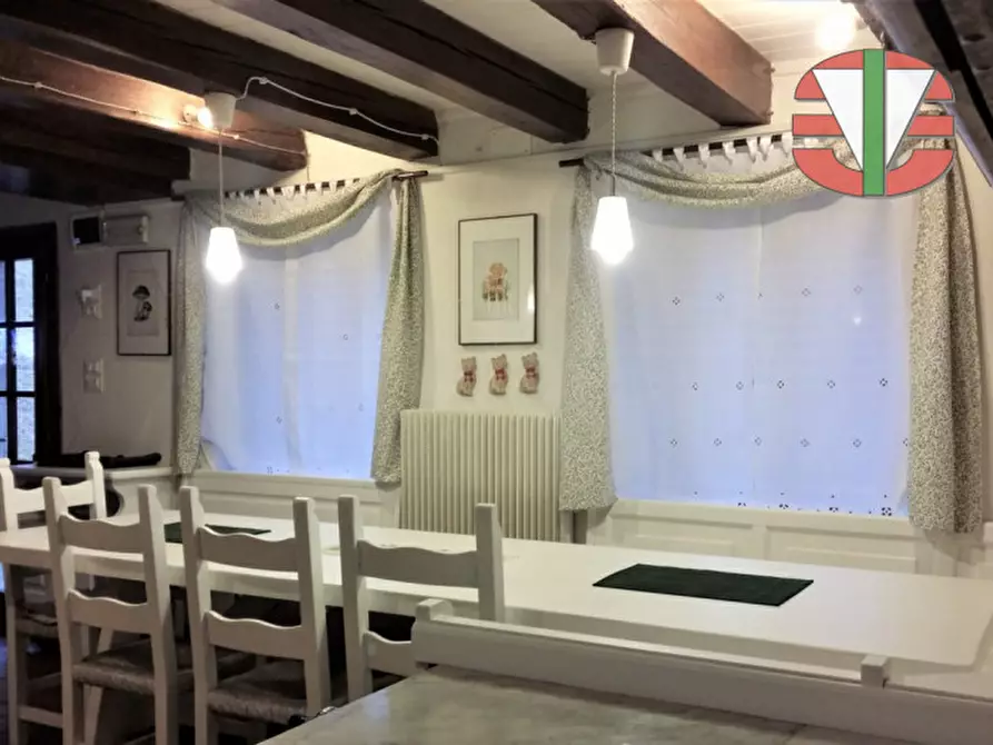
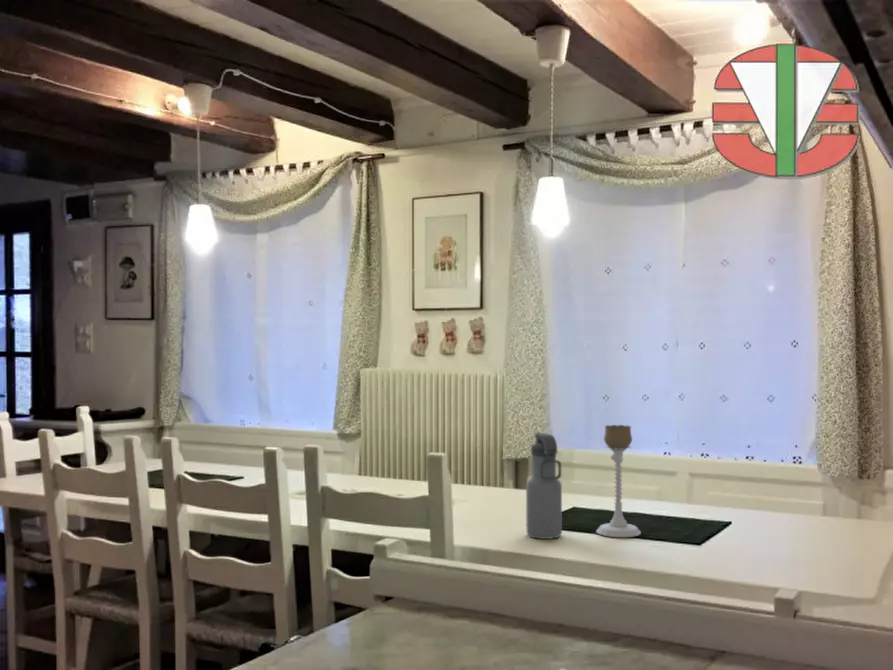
+ candle holder [595,424,642,538]
+ water bottle [525,432,563,540]
